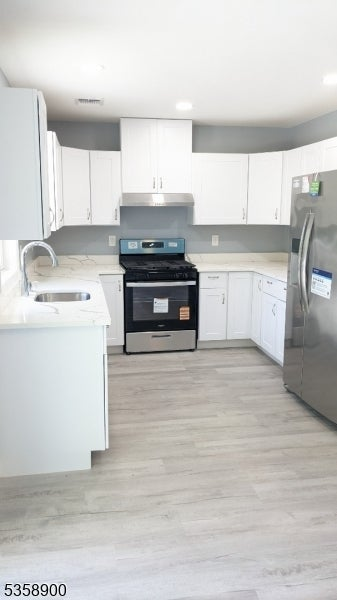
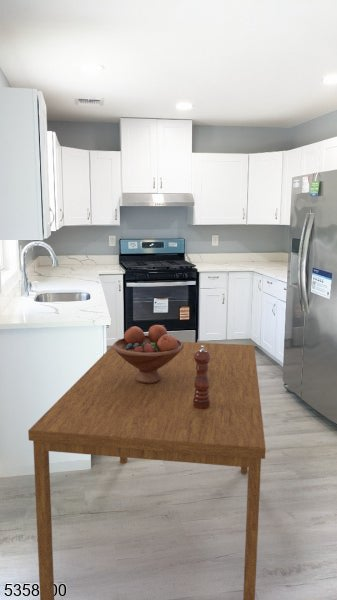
+ fruit bowl [112,324,184,384]
+ pepper mill [193,346,210,409]
+ dining table [27,338,267,600]
